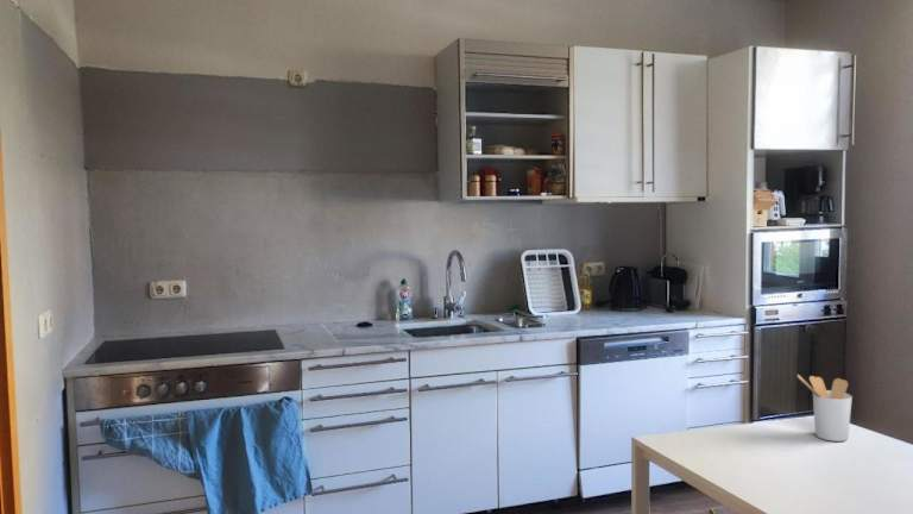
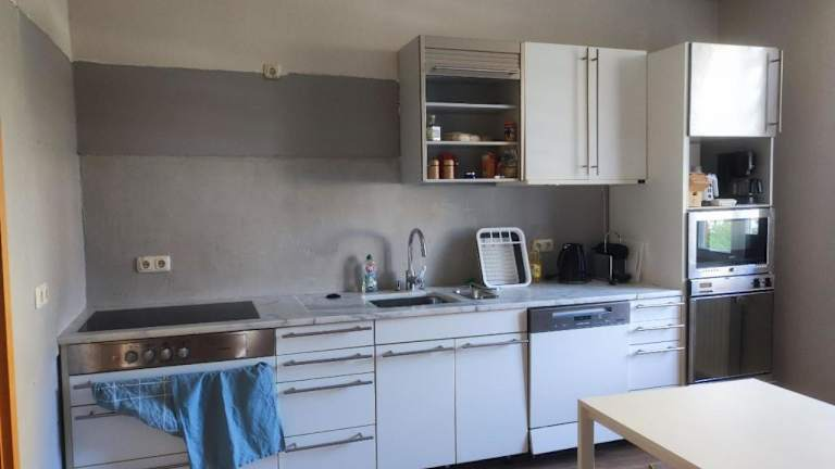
- utensil holder [796,374,854,443]
